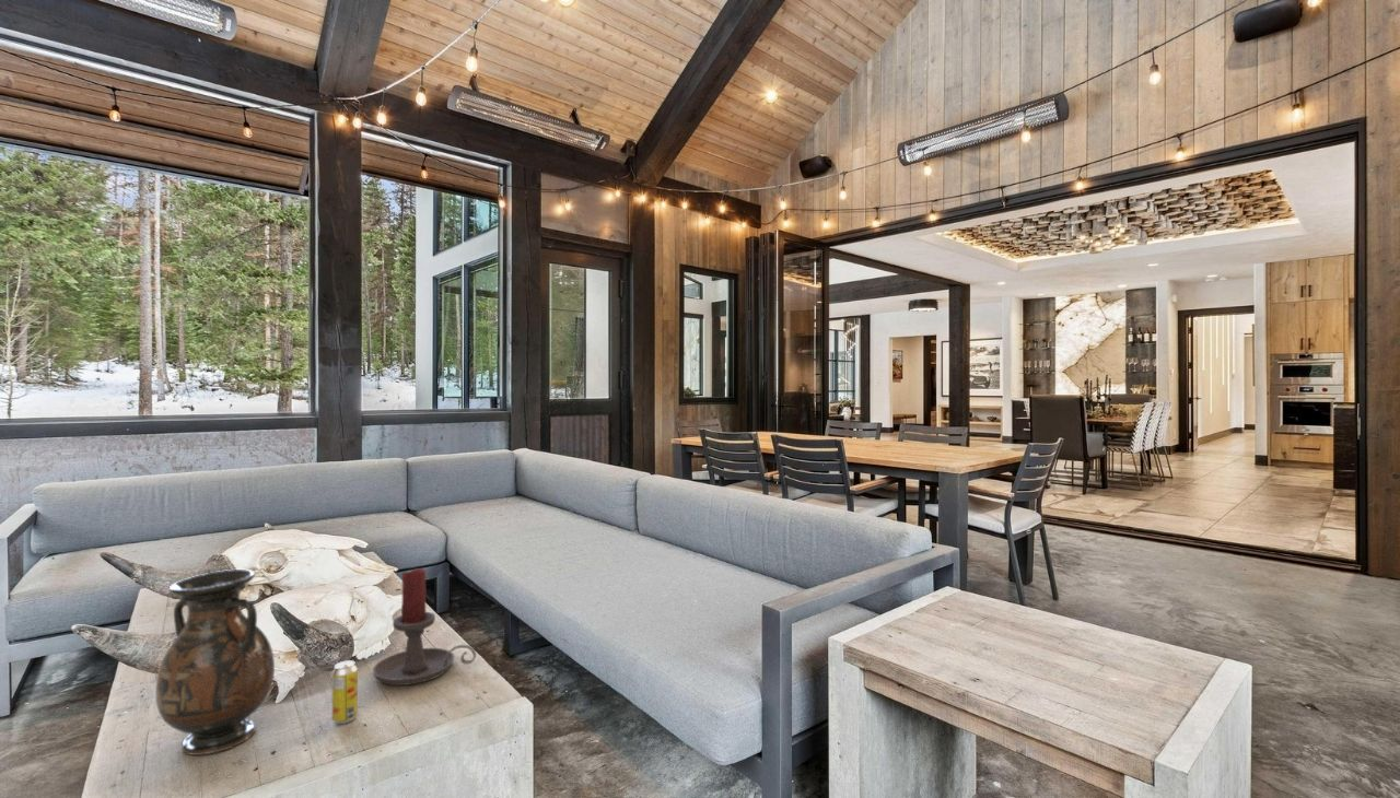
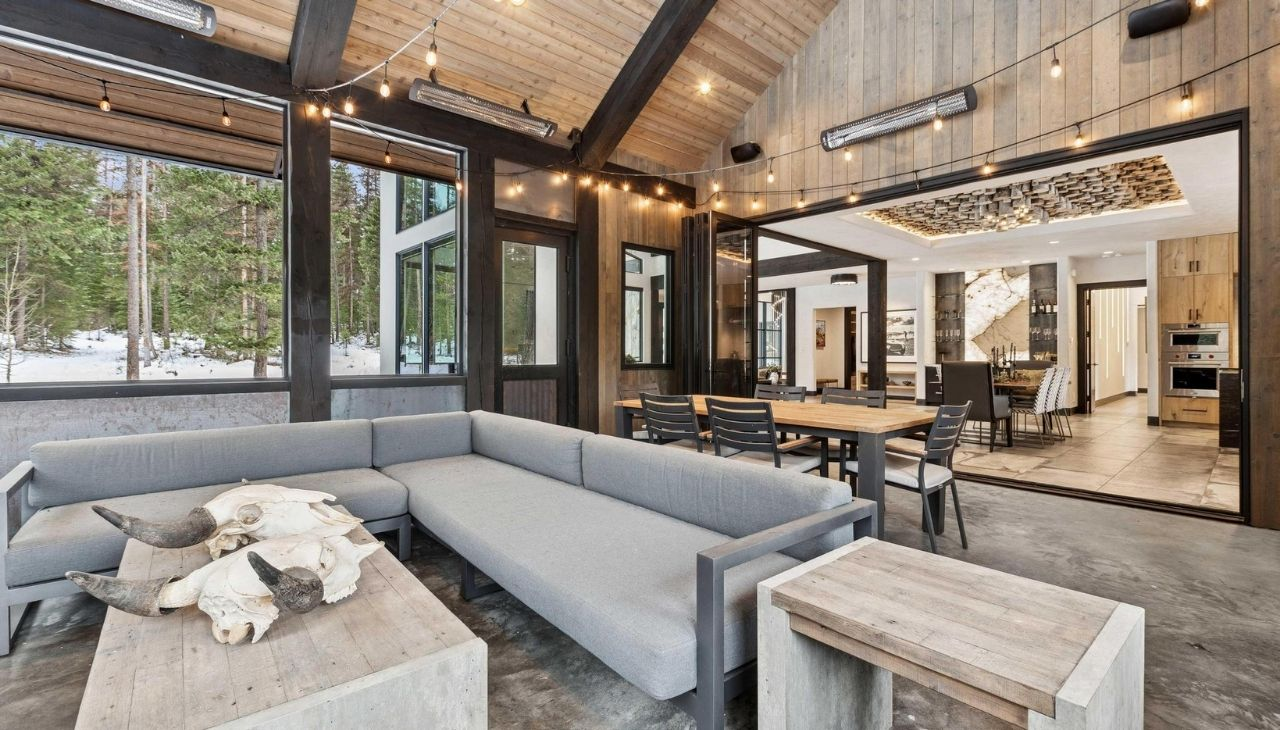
- candle holder [372,567,477,686]
- beverage can [330,659,359,725]
- vase [154,568,276,756]
